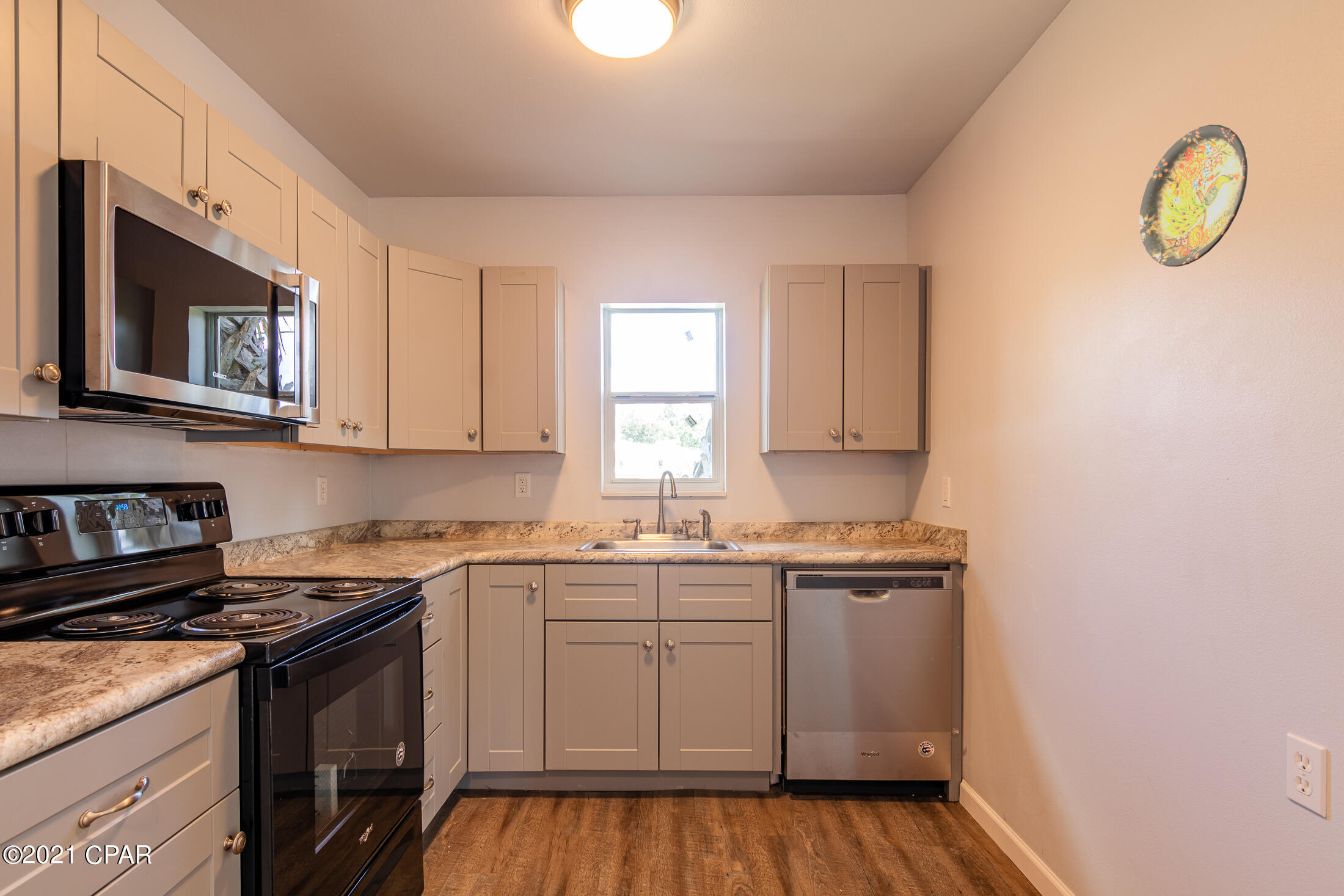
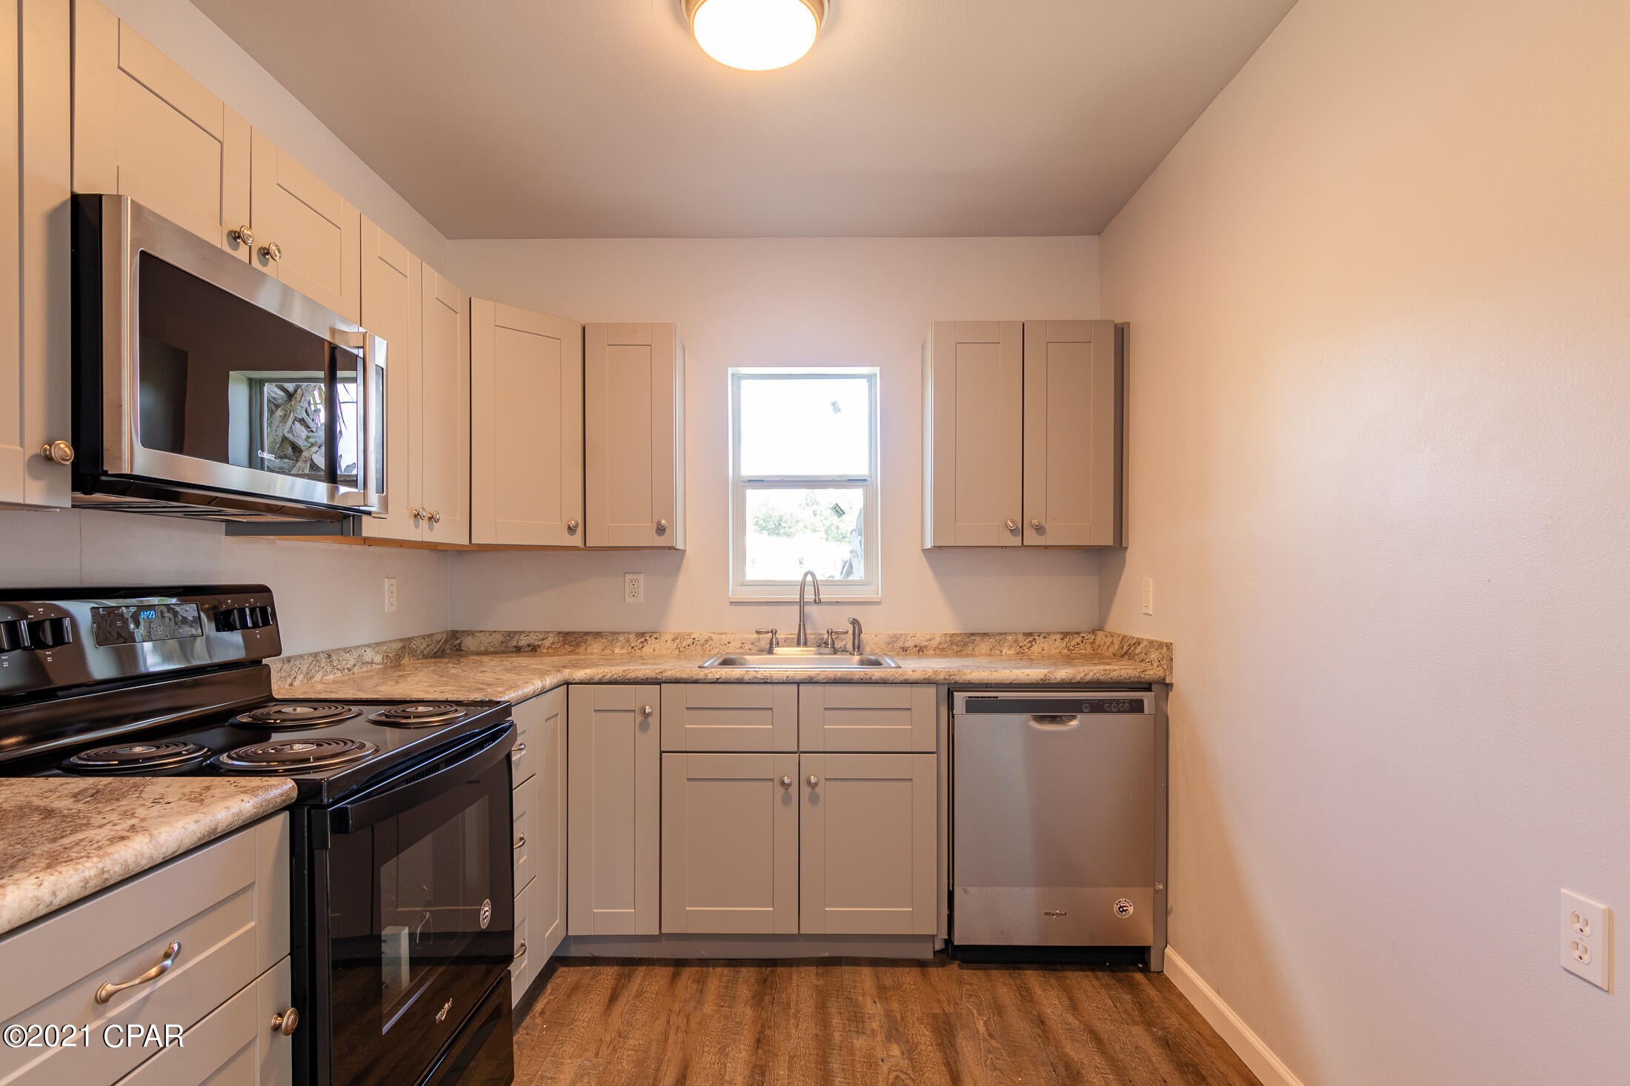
- decorative plate [1139,124,1248,268]
